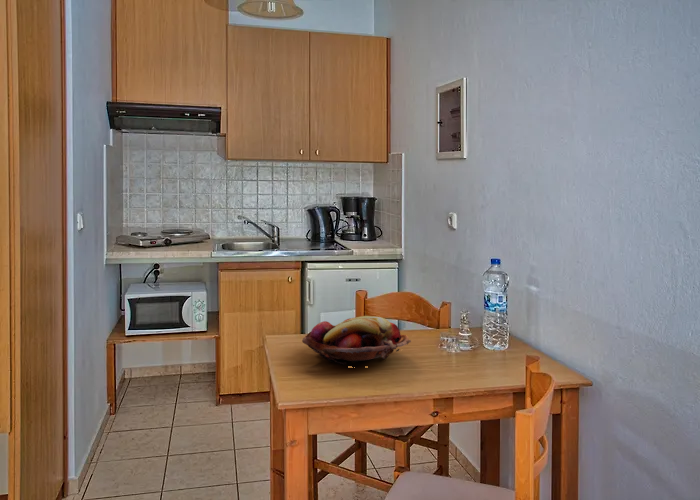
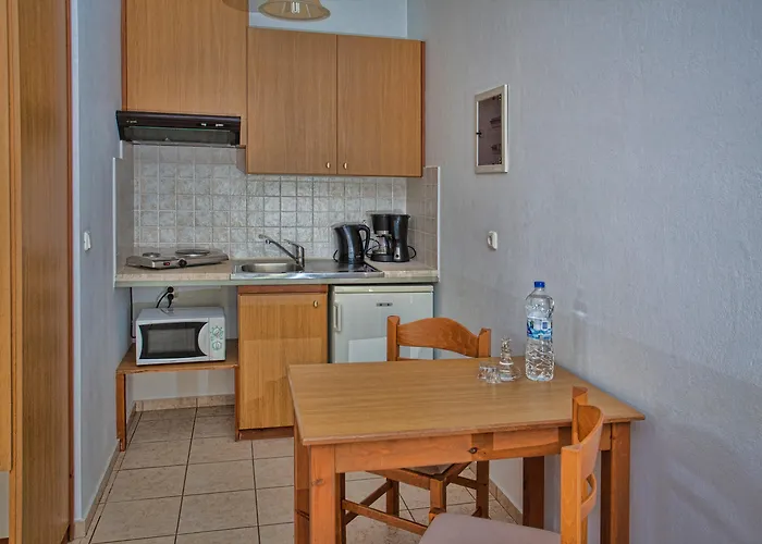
- fruit basket [301,315,412,369]
